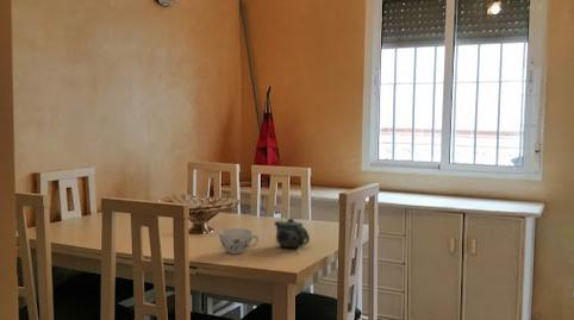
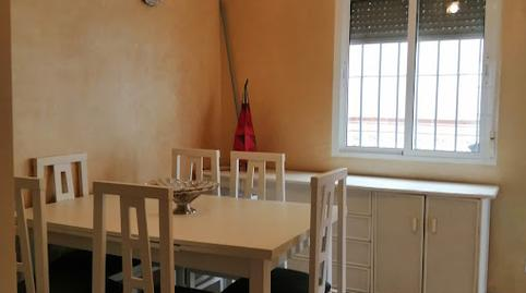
- teacup [218,227,260,255]
- chinaware [273,217,311,249]
